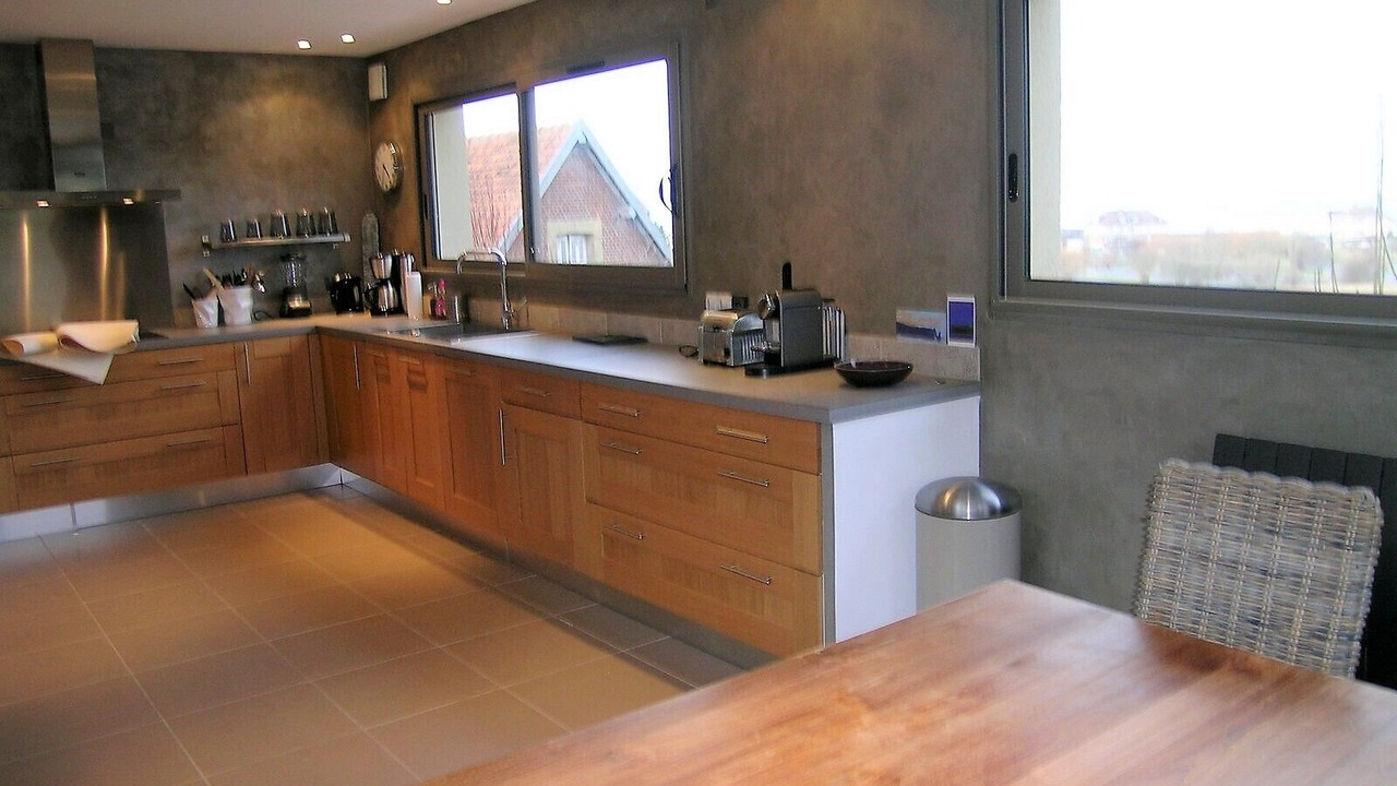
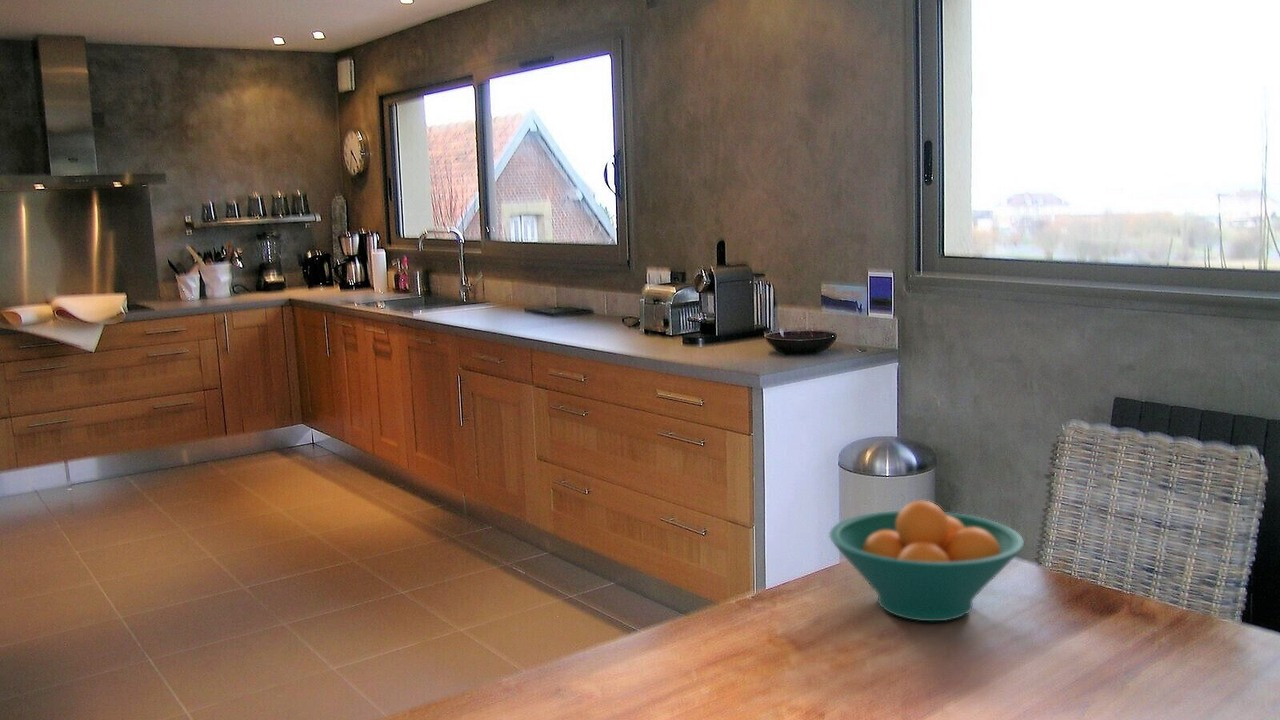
+ fruit bowl [828,499,1025,622]
